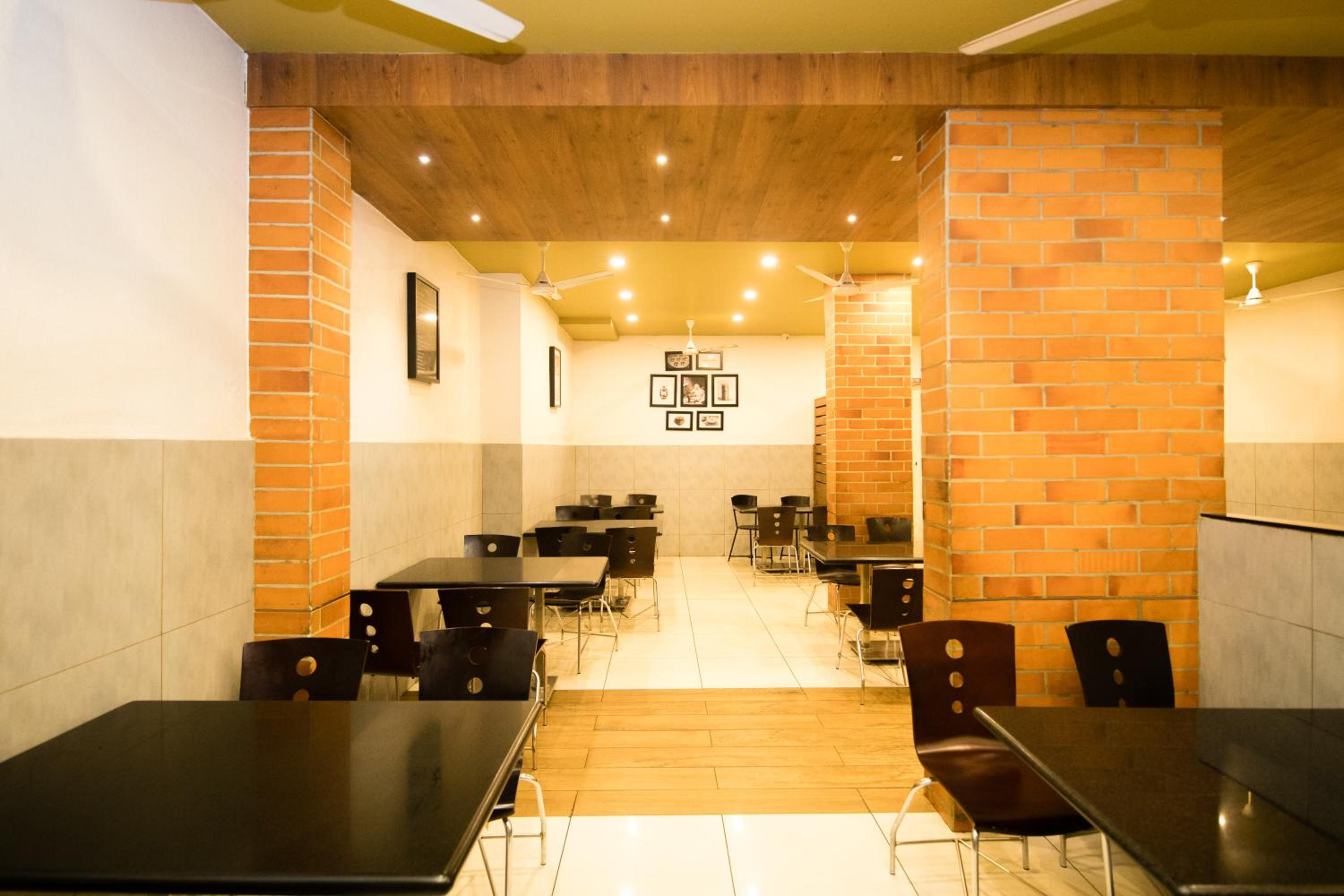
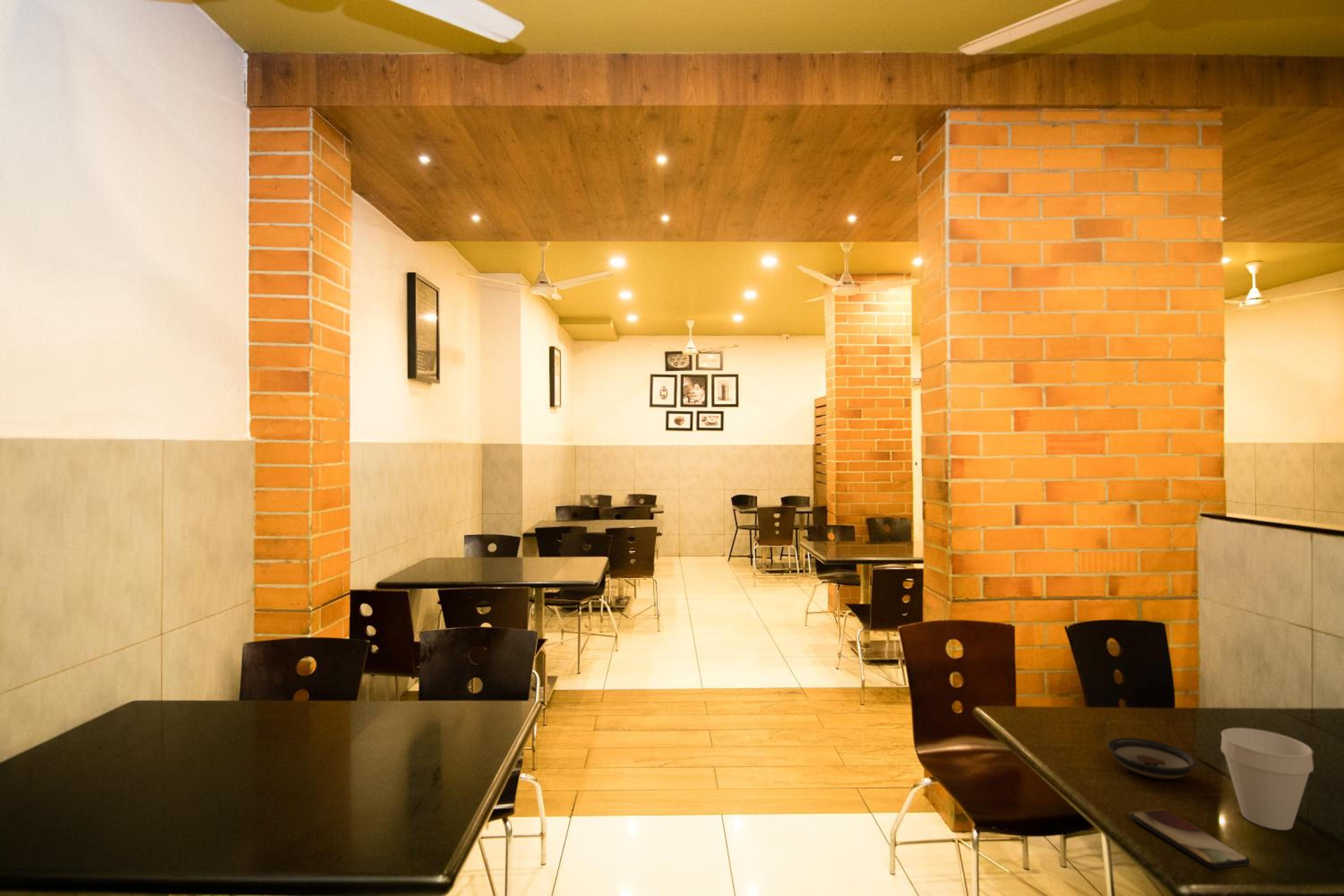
+ cup [1220,728,1314,831]
+ saucer [1107,737,1197,780]
+ smartphone [1129,808,1250,869]
